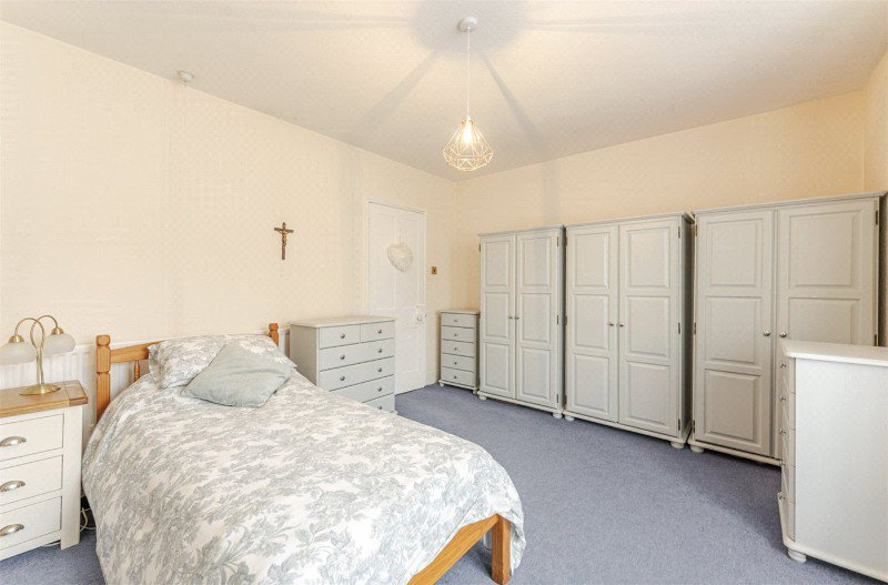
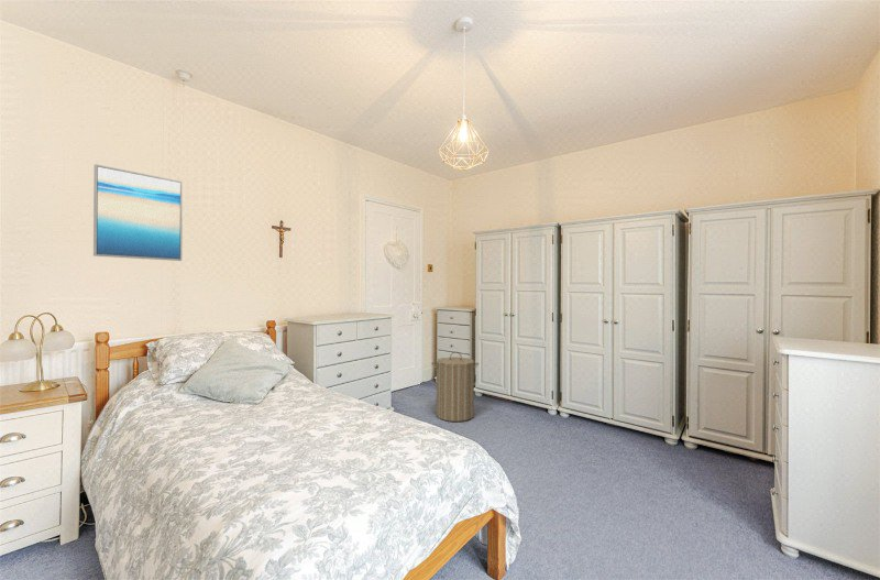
+ laundry hamper [431,350,480,423]
+ wall art [92,163,184,262]
